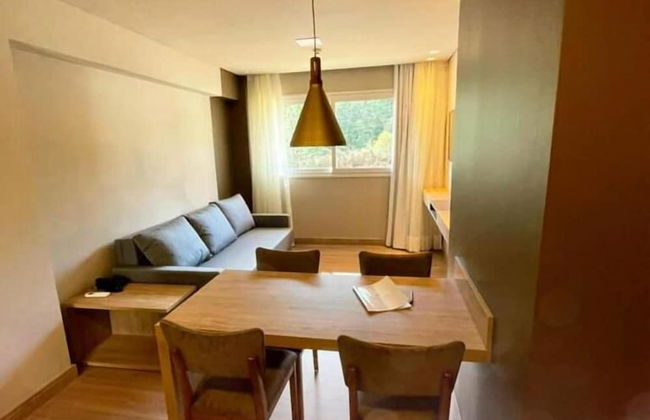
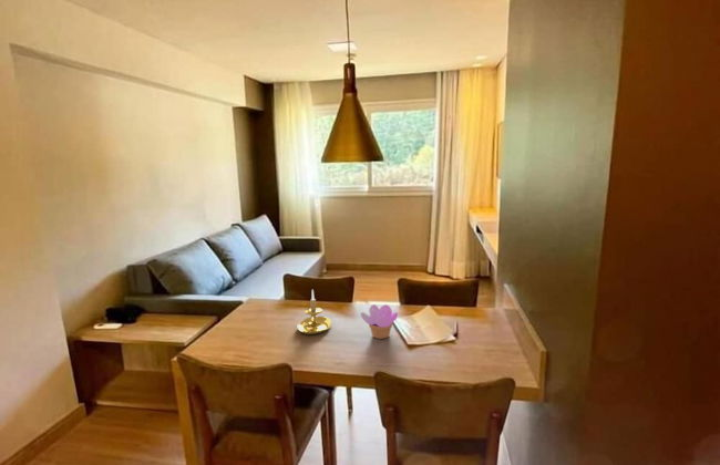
+ succulent plant [360,303,399,340]
+ candle holder [296,289,332,335]
